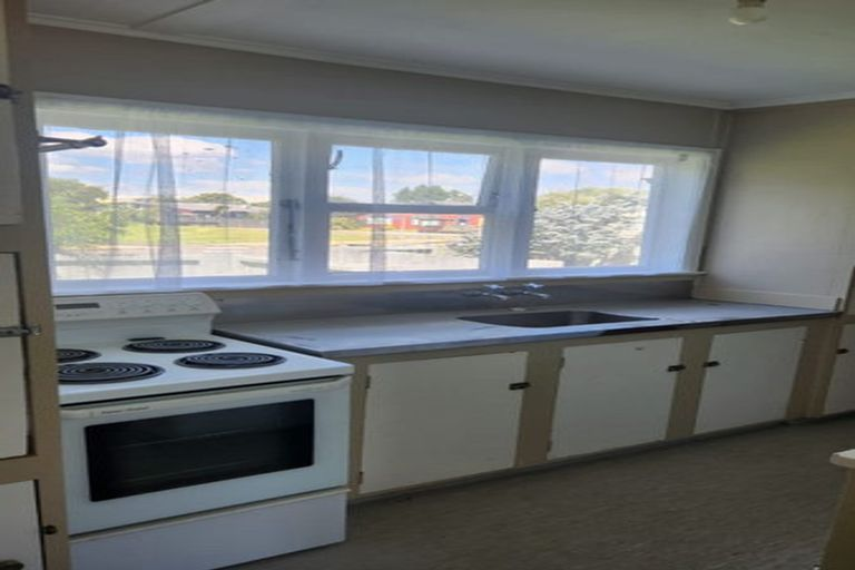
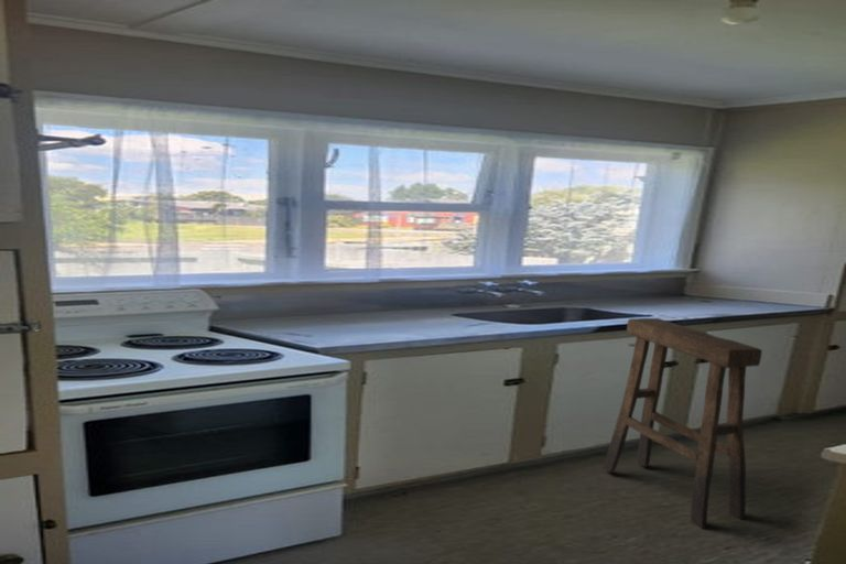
+ stool [601,317,763,530]
